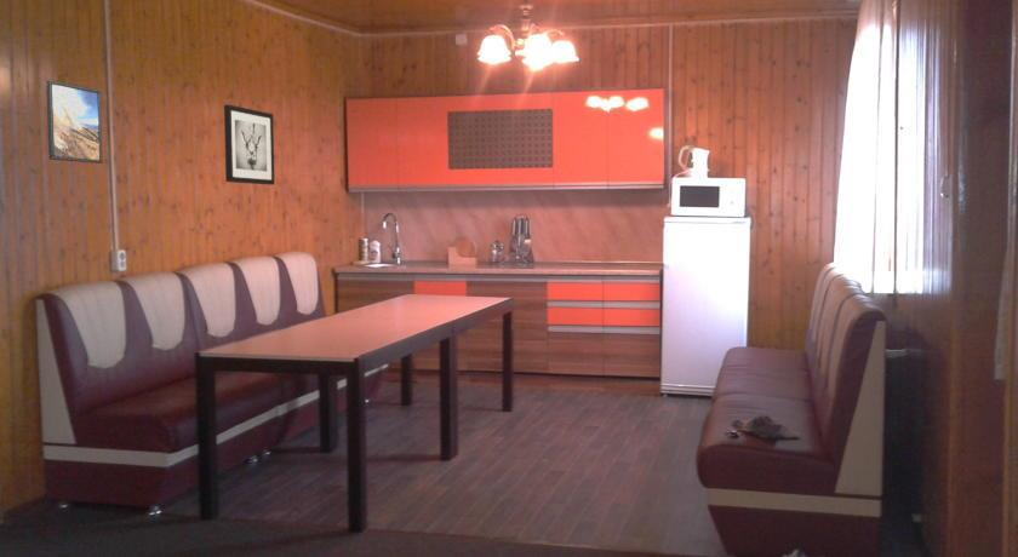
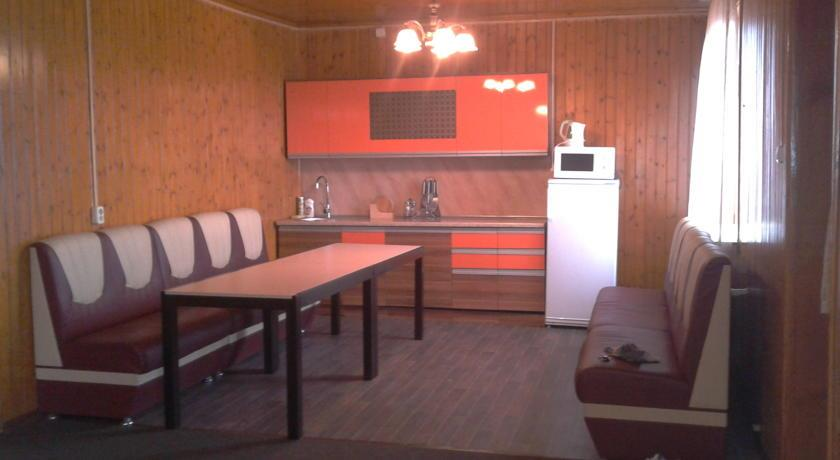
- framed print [45,80,104,165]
- wall art [223,104,276,186]
